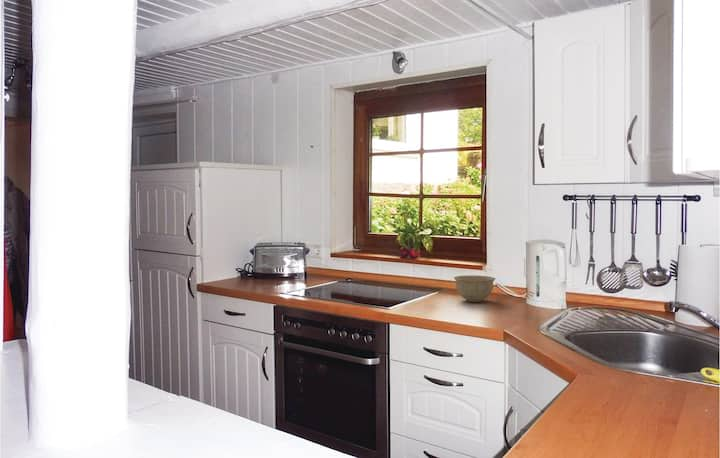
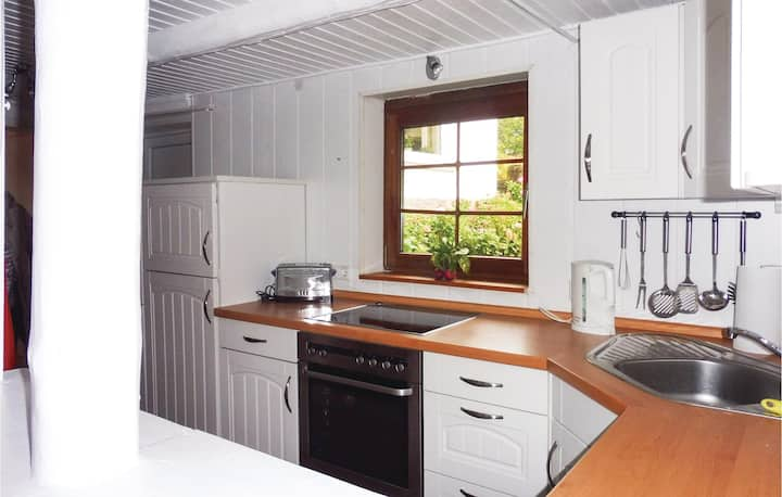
- bowl [453,274,497,303]
